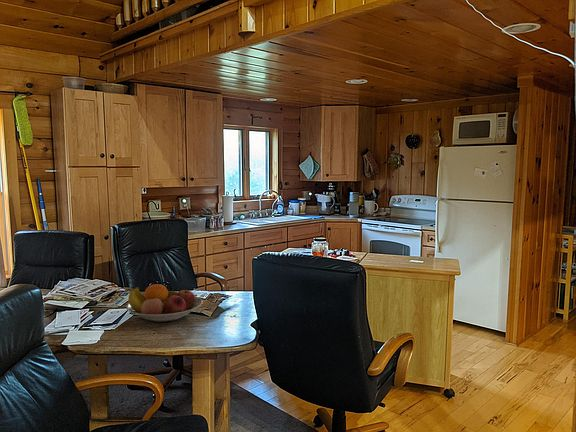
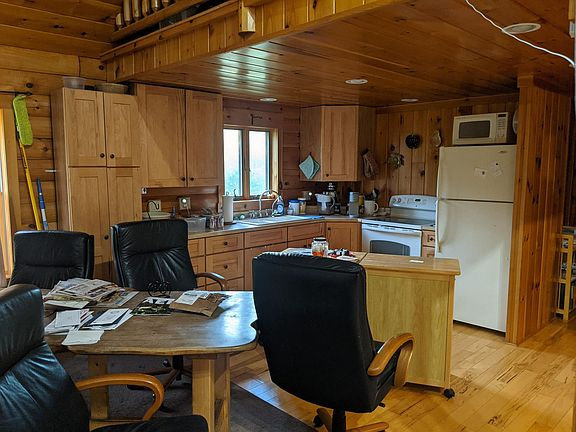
- fruit bowl [125,283,203,323]
